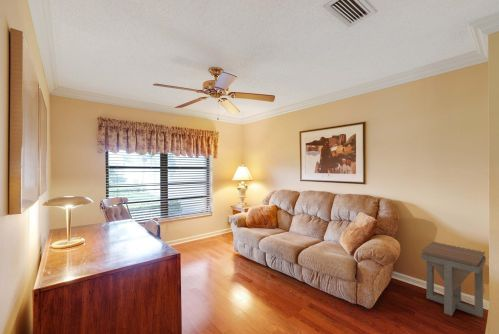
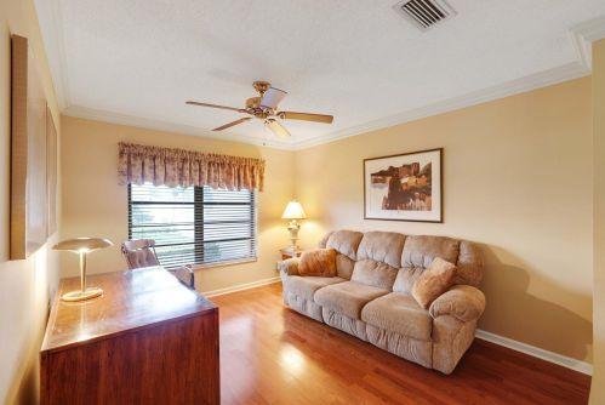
- side table [420,241,487,318]
